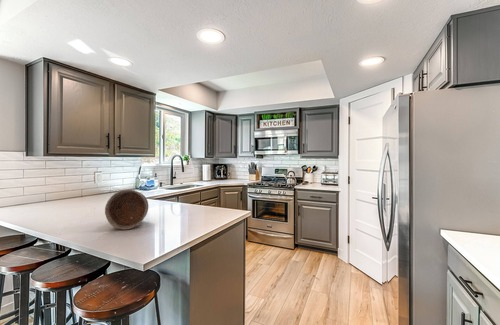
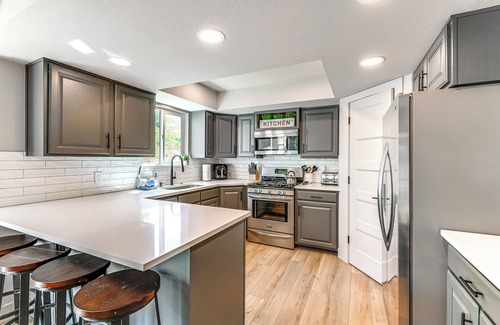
- bowl [104,188,149,231]
